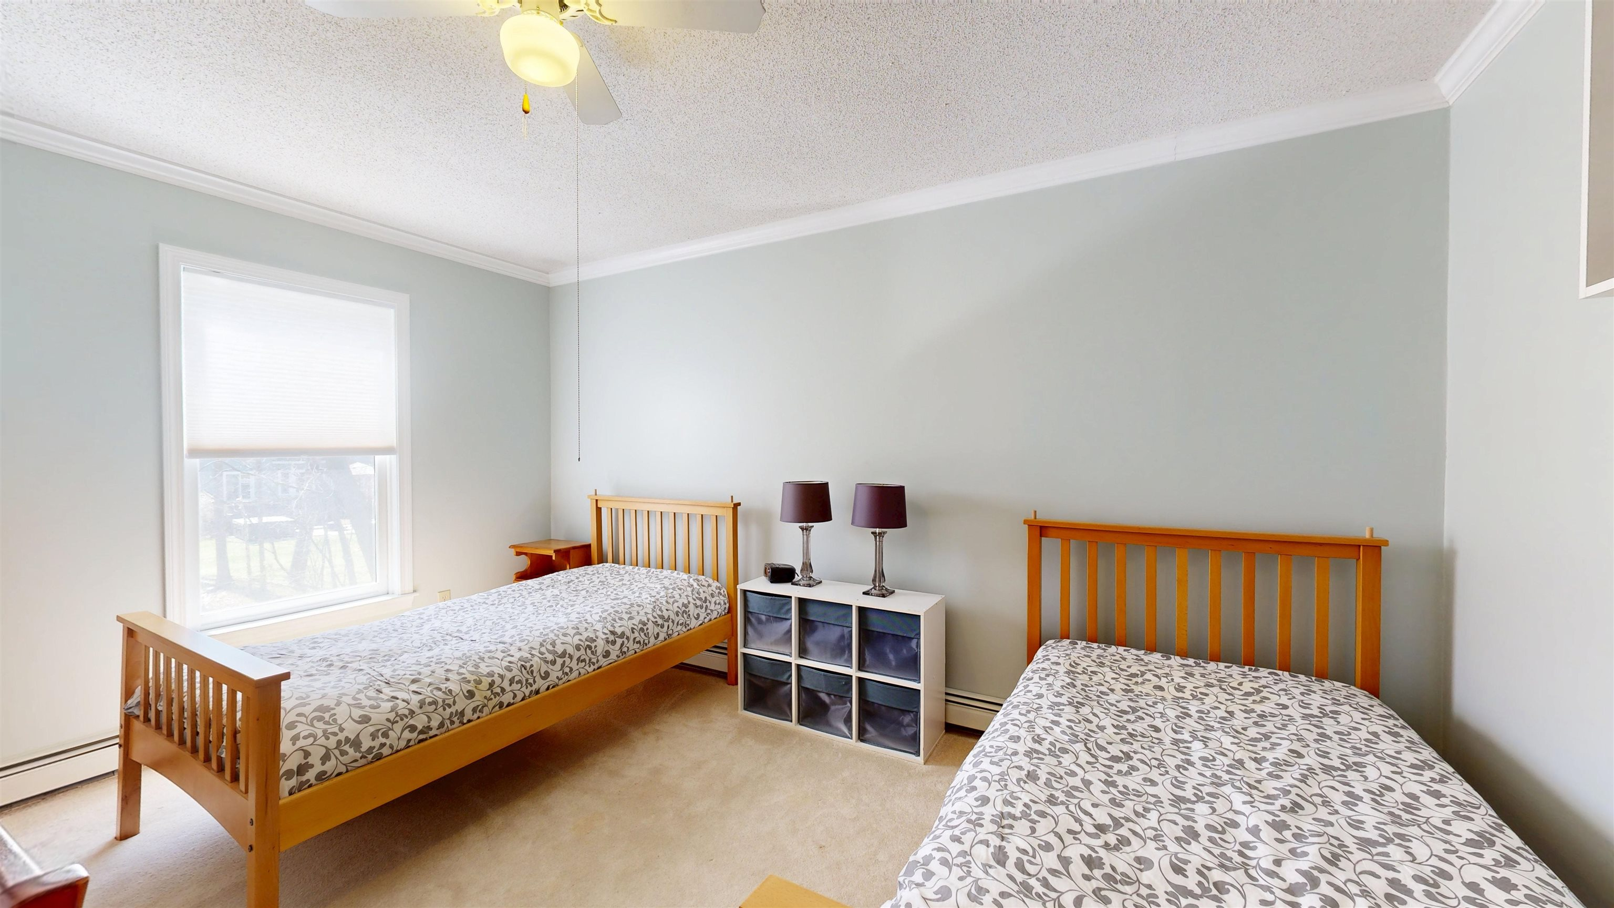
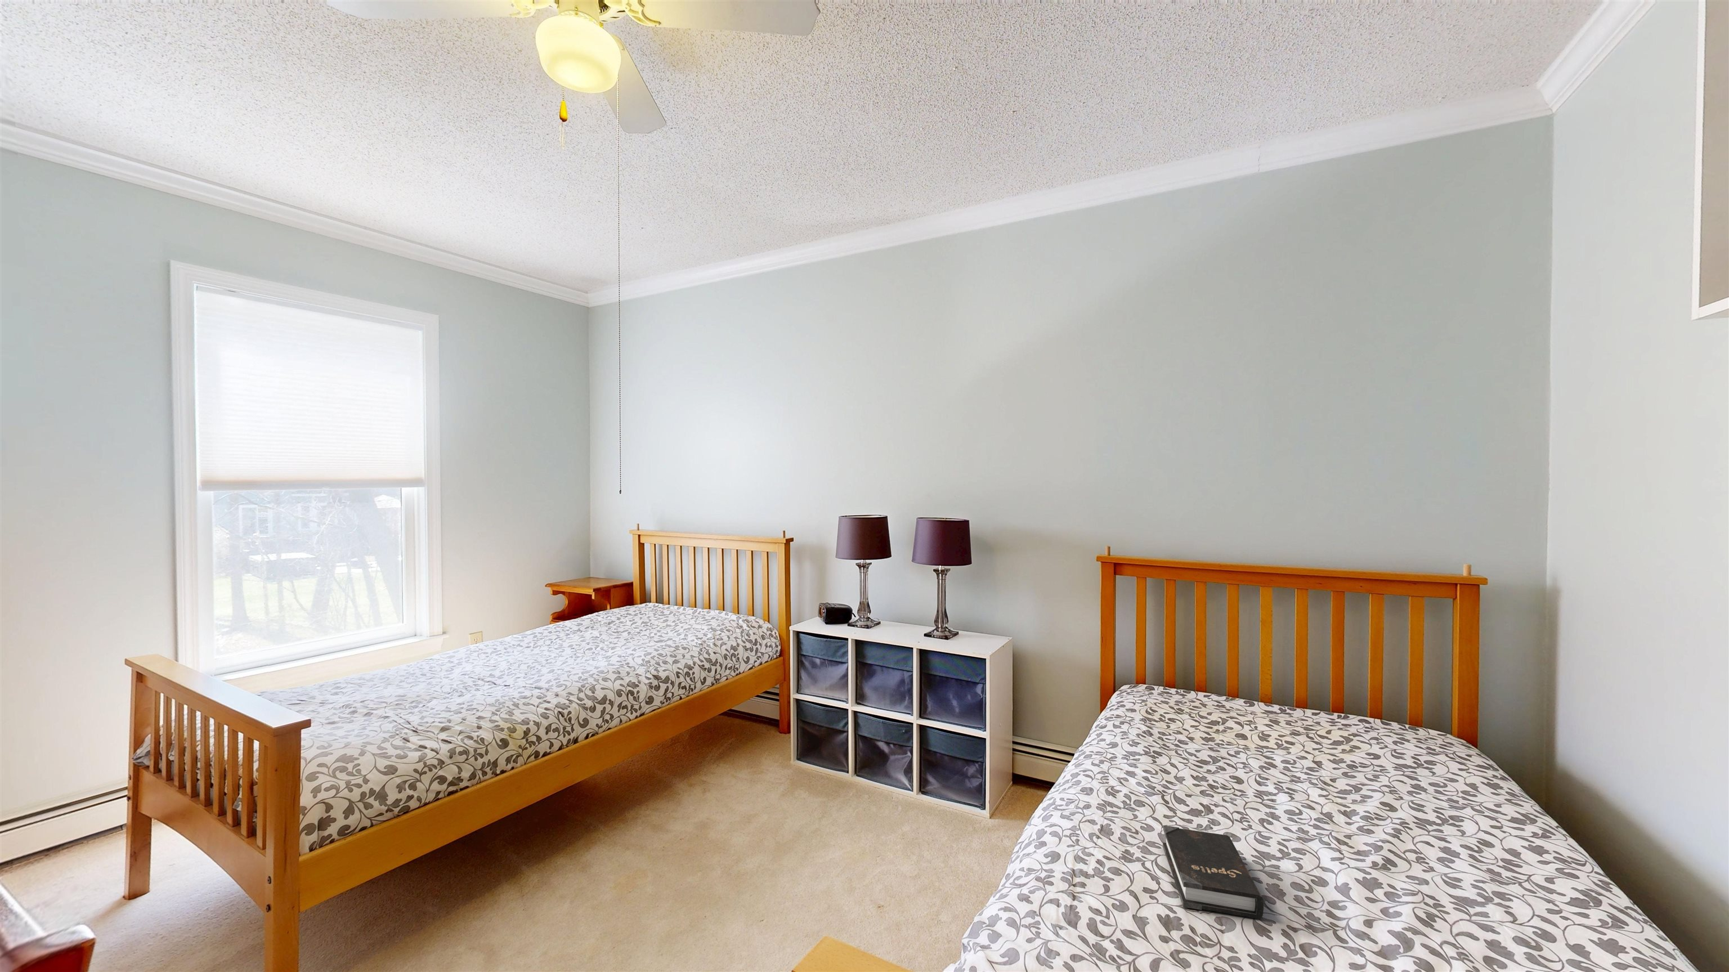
+ hardback book [1163,825,1265,919]
